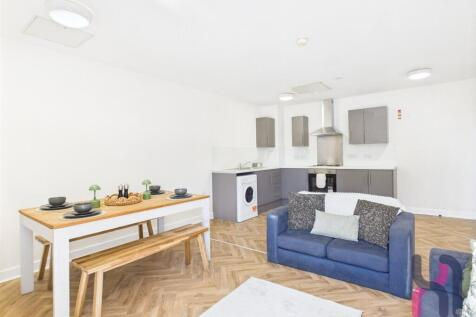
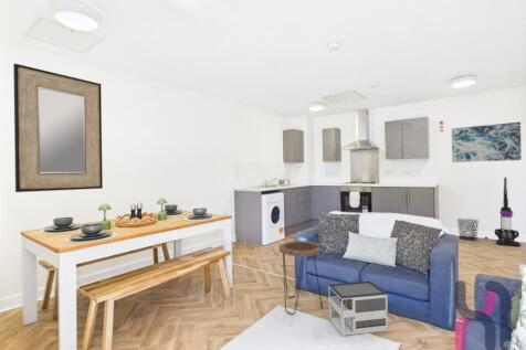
+ vacuum cleaner [494,177,522,247]
+ wall art [451,121,523,163]
+ side table [278,241,324,316]
+ architectural model [327,279,389,337]
+ waste bin [456,218,480,242]
+ home mirror [12,63,104,193]
